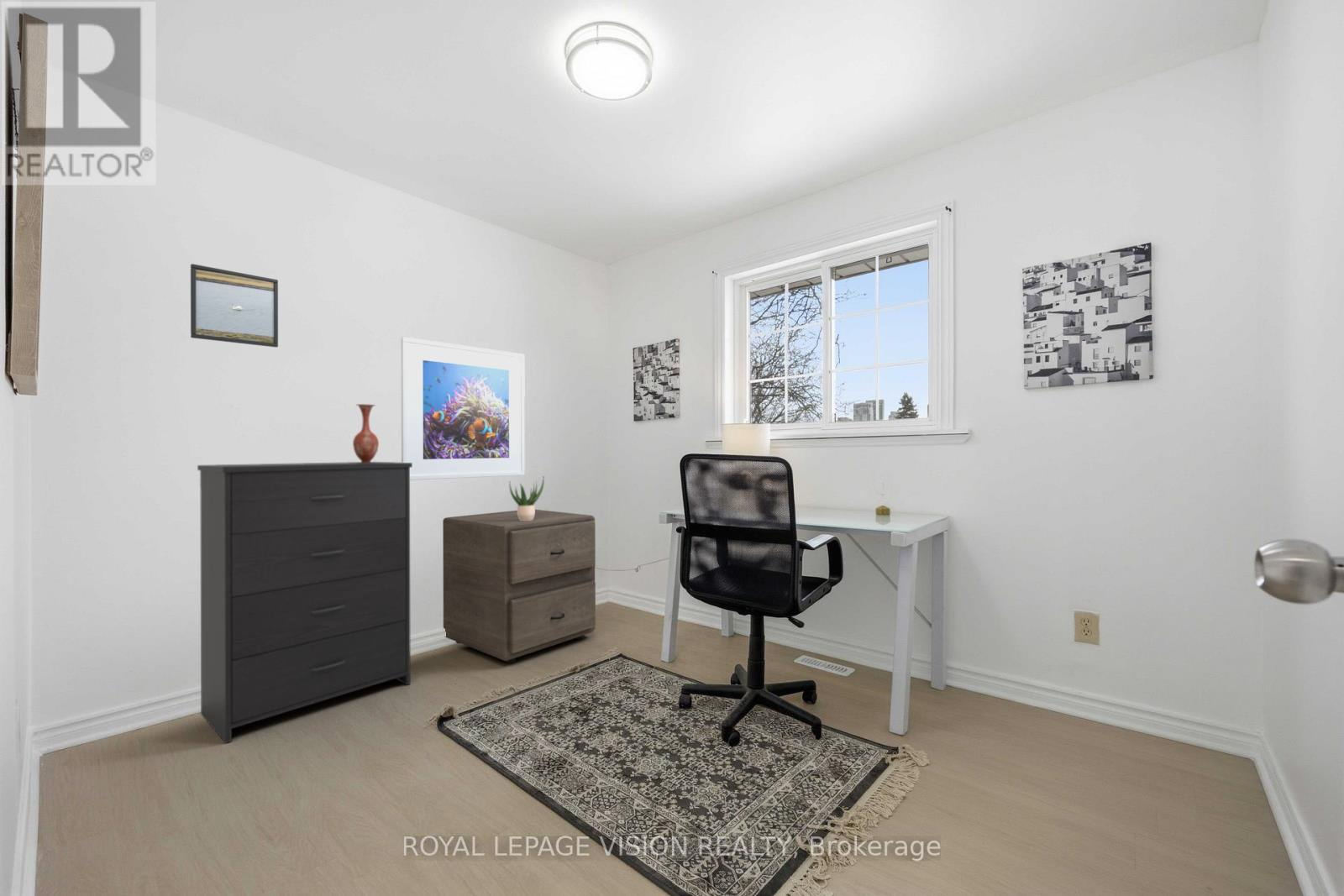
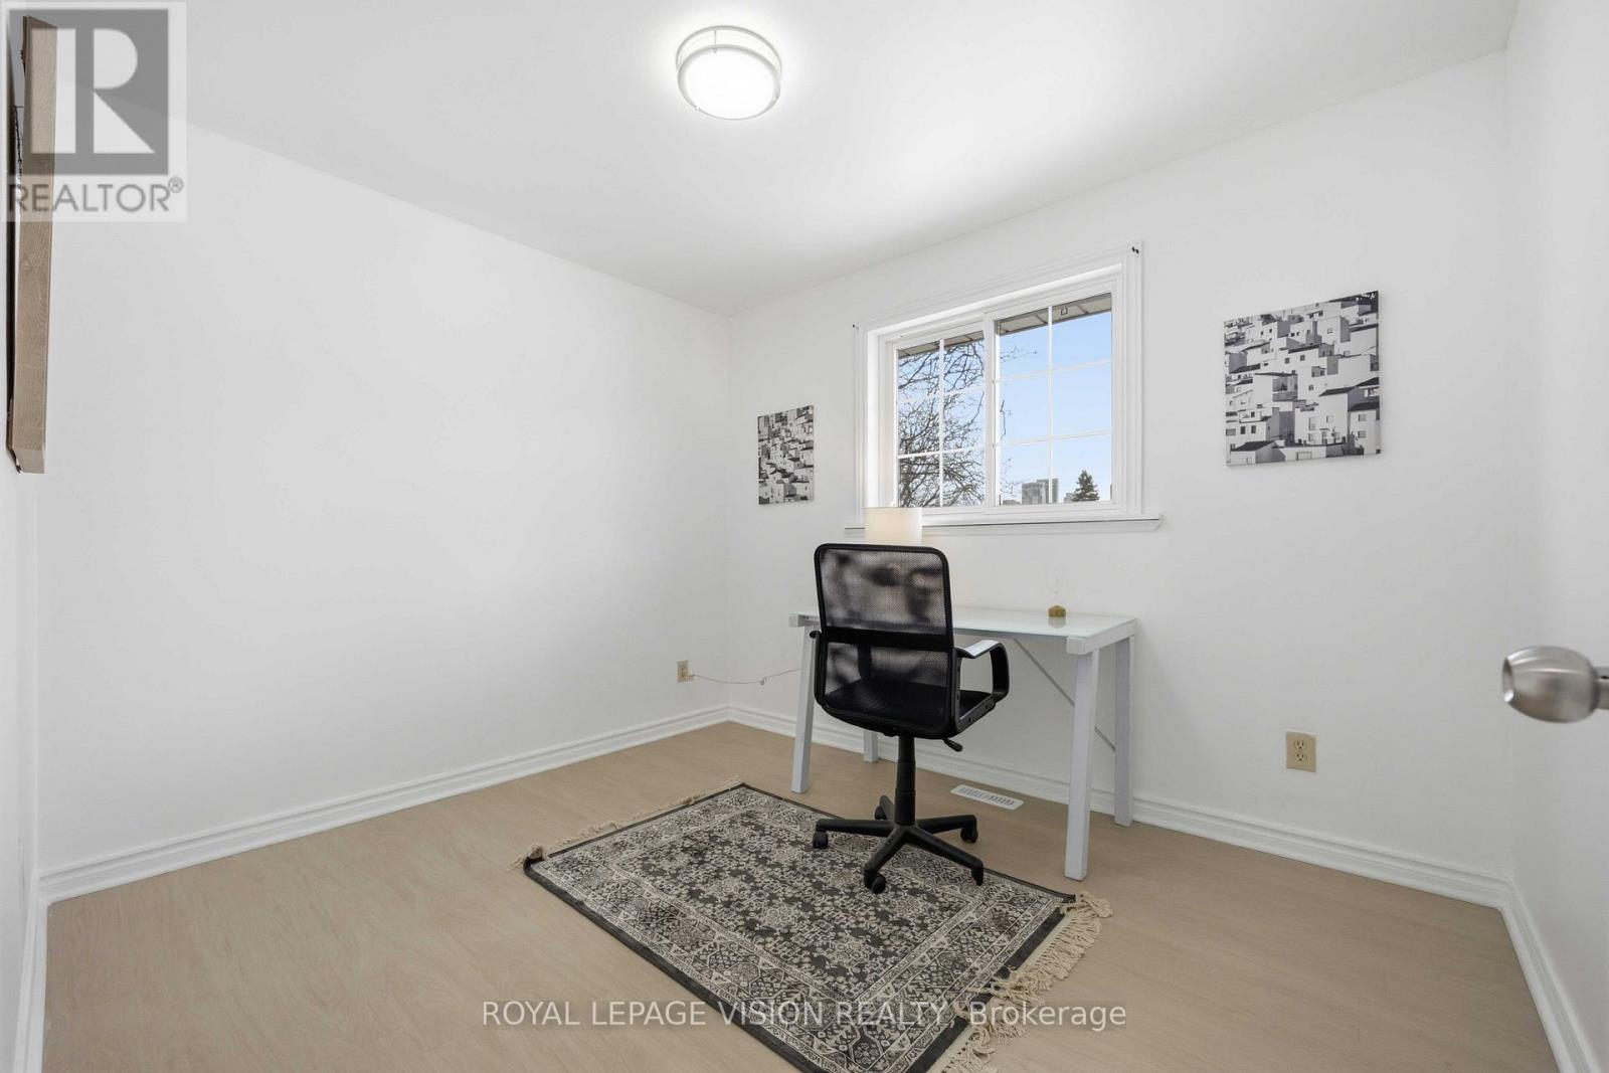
- potted plant [508,477,545,521]
- dresser [197,461,412,744]
- vase [352,403,380,462]
- filing cabinet [442,509,596,663]
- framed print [190,263,279,348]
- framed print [400,336,526,481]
